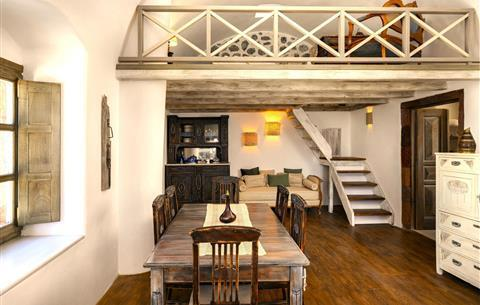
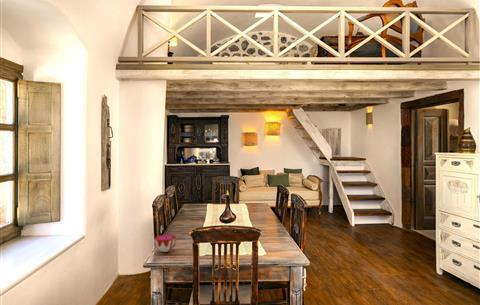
+ decorative bowl [153,233,177,253]
